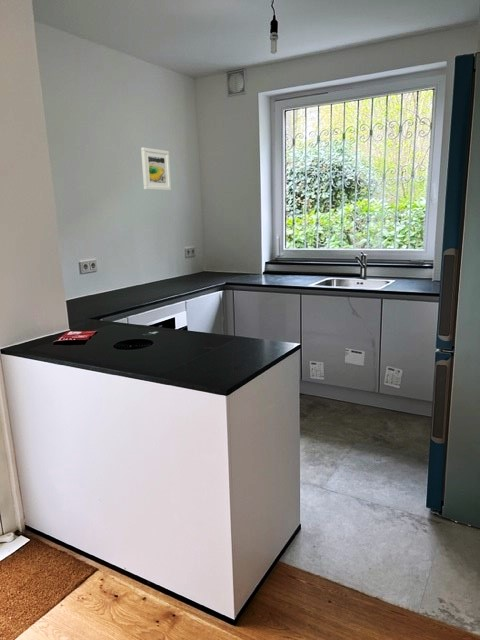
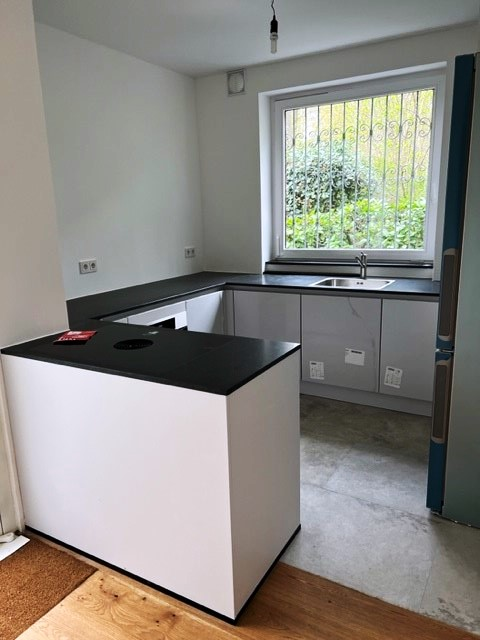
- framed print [140,147,172,191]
